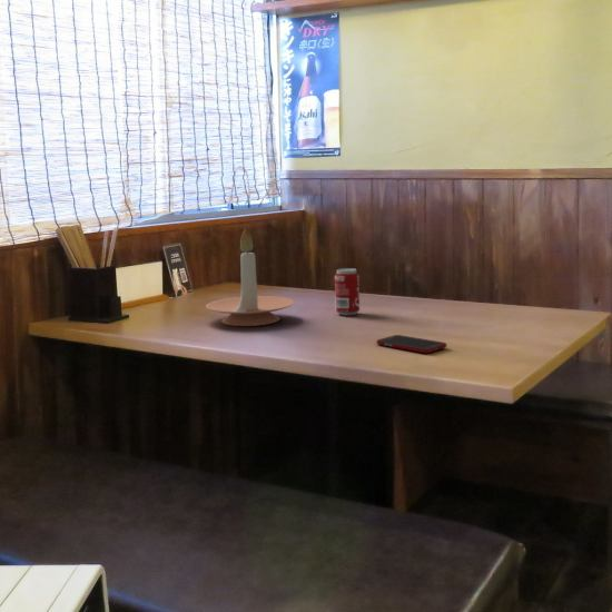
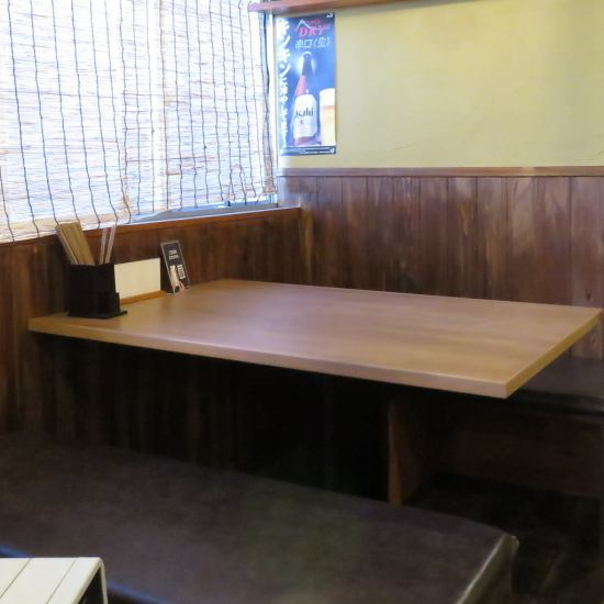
- candle holder [205,224,295,327]
- beverage can [334,267,361,316]
- cell phone [375,334,447,354]
